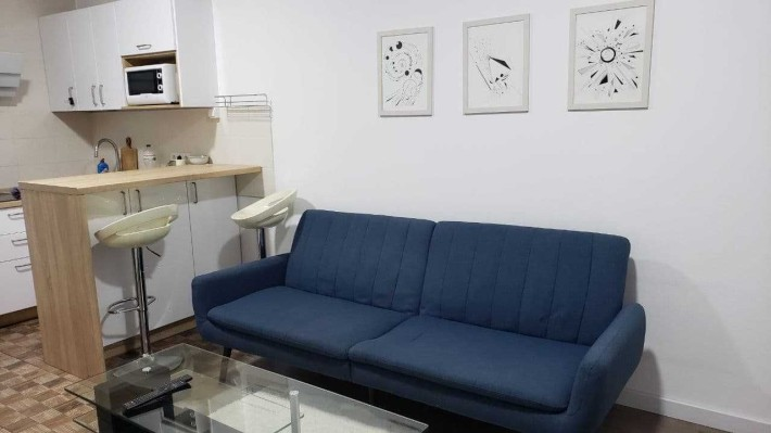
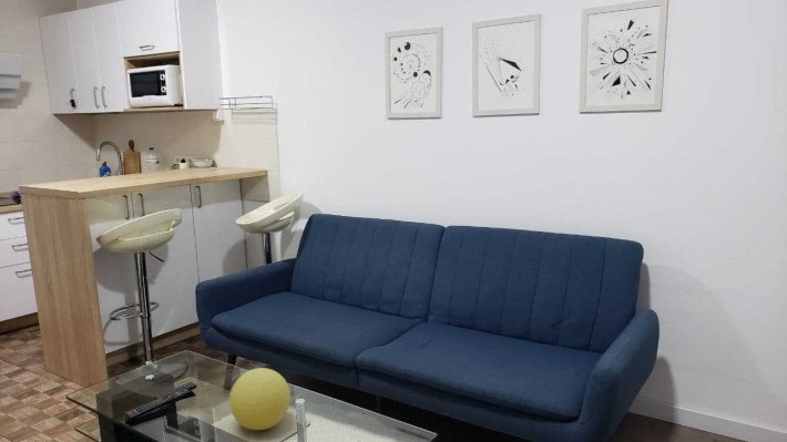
+ decorative ball [228,367,292,431]
